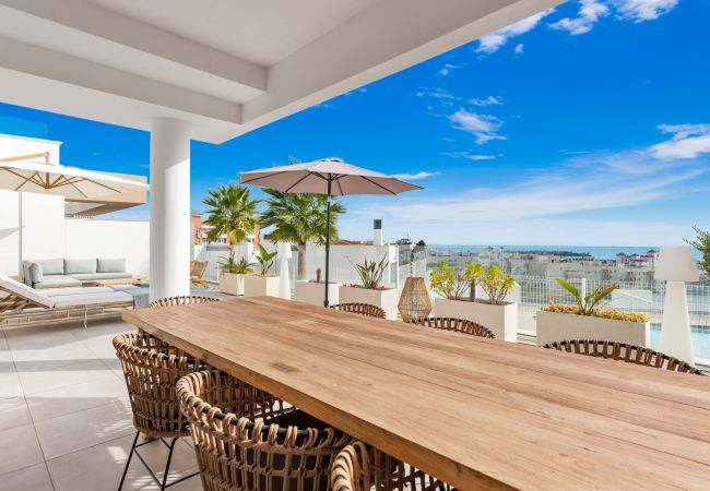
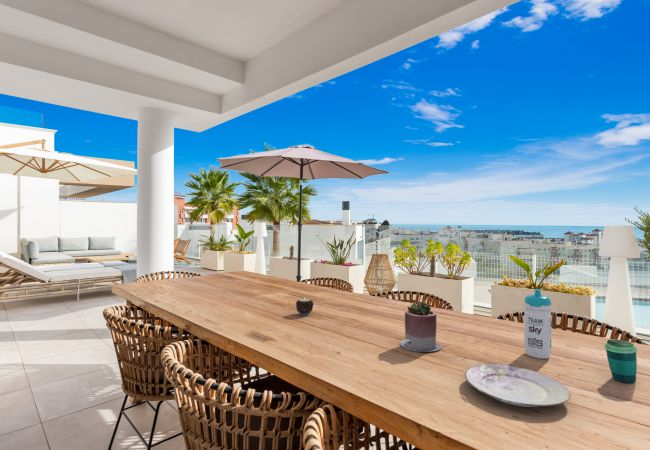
+ cup [604,338,638,385]
+ succulent planter [399,300,442,353]
+ water bottle [523,288,552,360]
+ plate [464,363,572,408]
+ candle [295,298,315,316]
